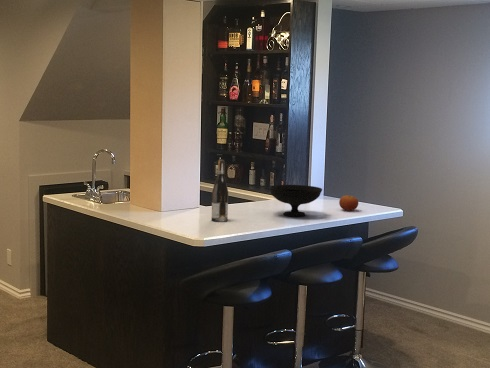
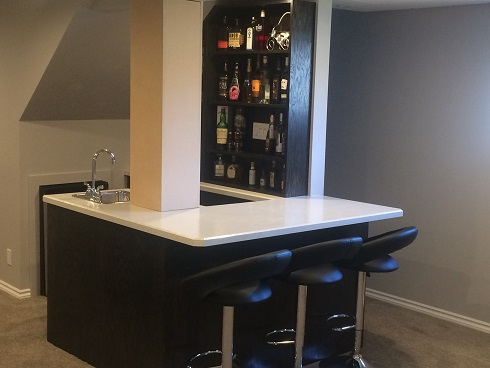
- bowl [268,184,323,218]
- fruit [338,194,359,212]
- wine bottle [211,159,229,223]
